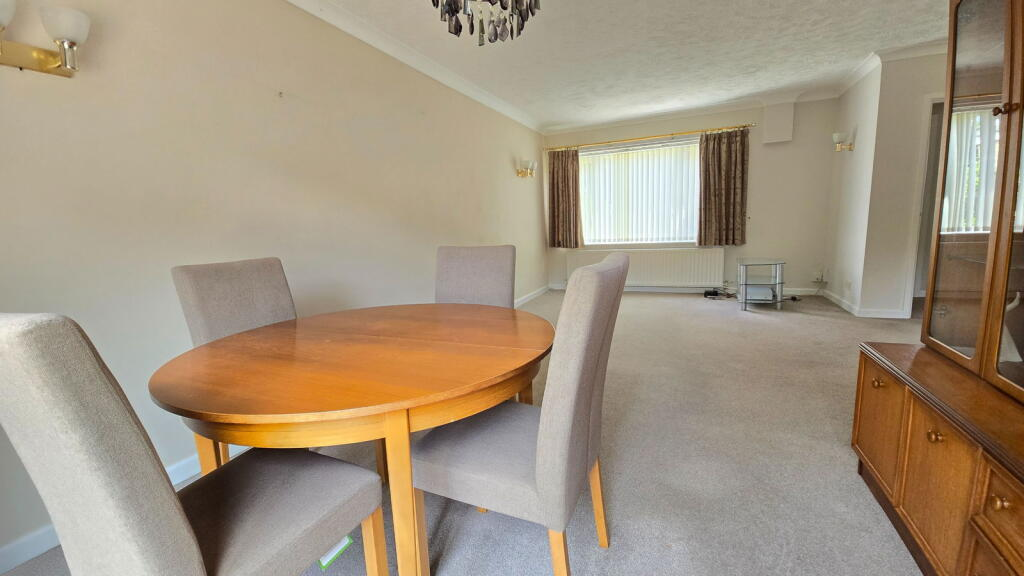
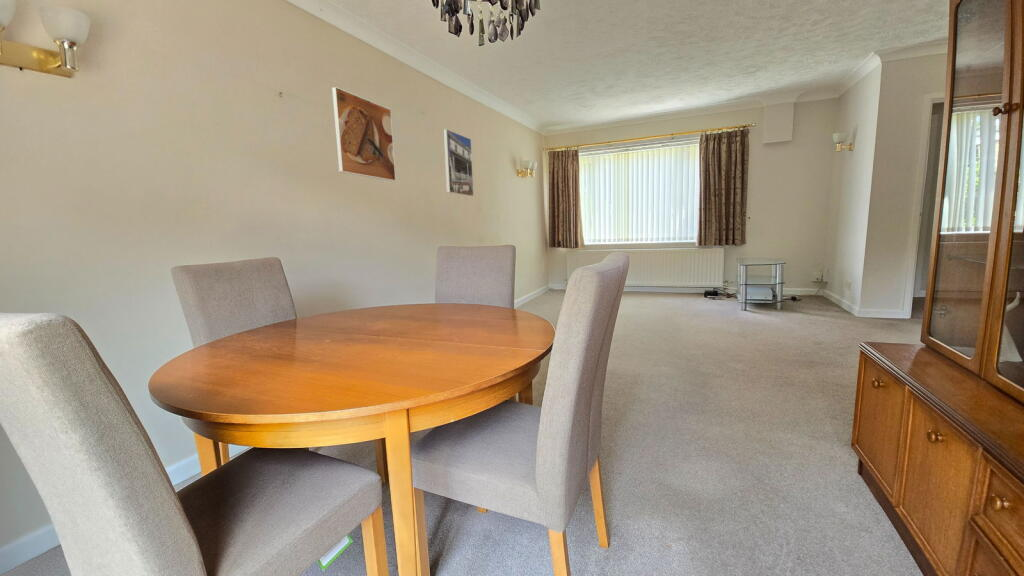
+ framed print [331,86,397,182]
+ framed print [442,128,475,197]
